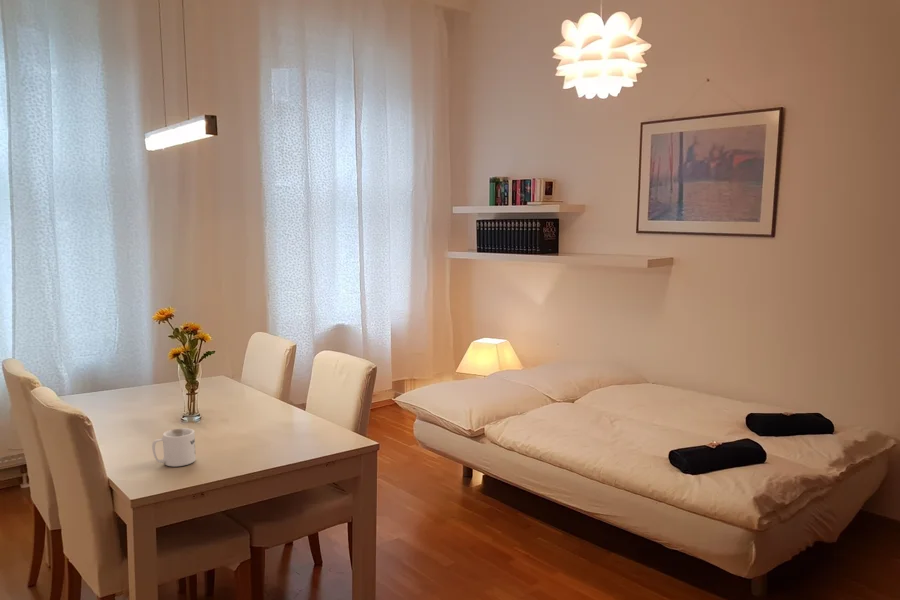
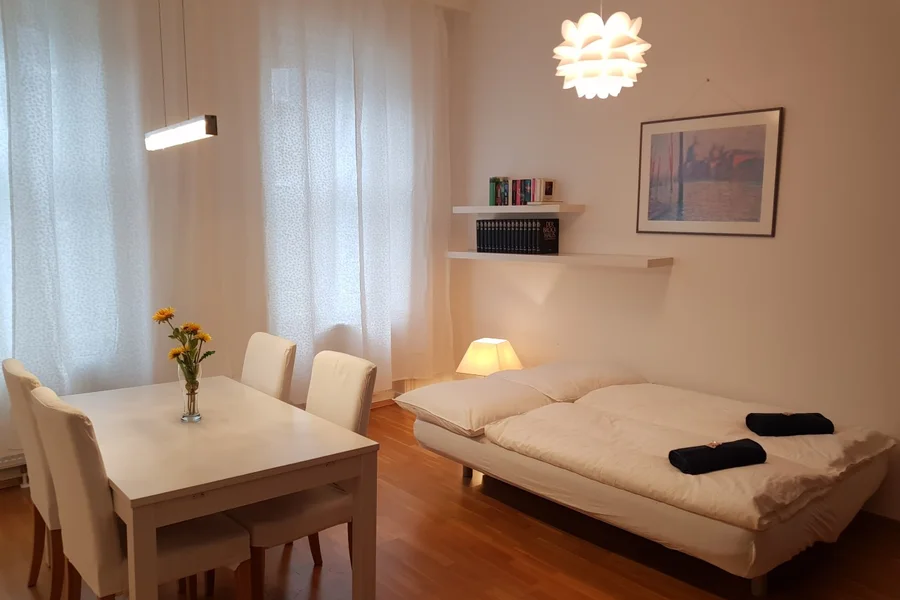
- mug [151,427,197,467]
